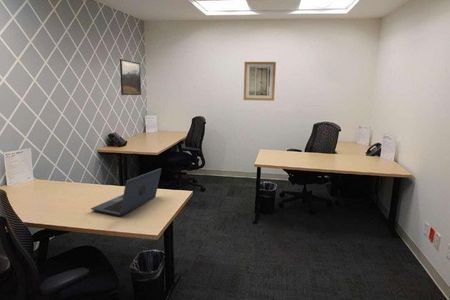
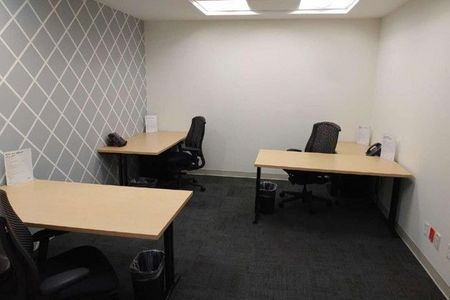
- laptop [90,167,162,216]
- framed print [119,58,142,96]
- wall art [243,61,277,102]
